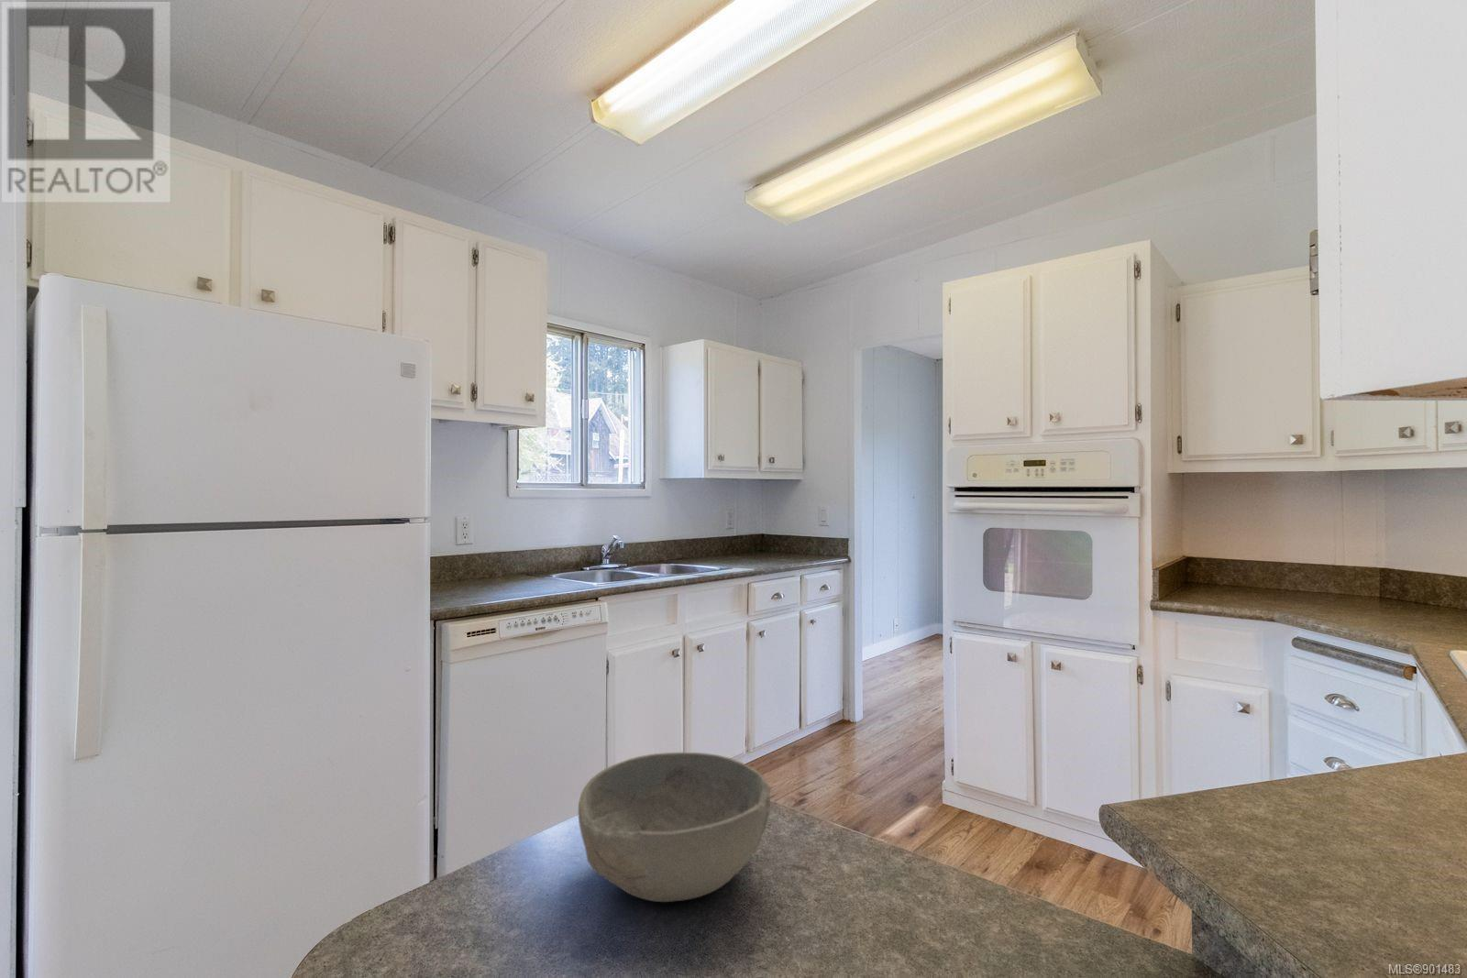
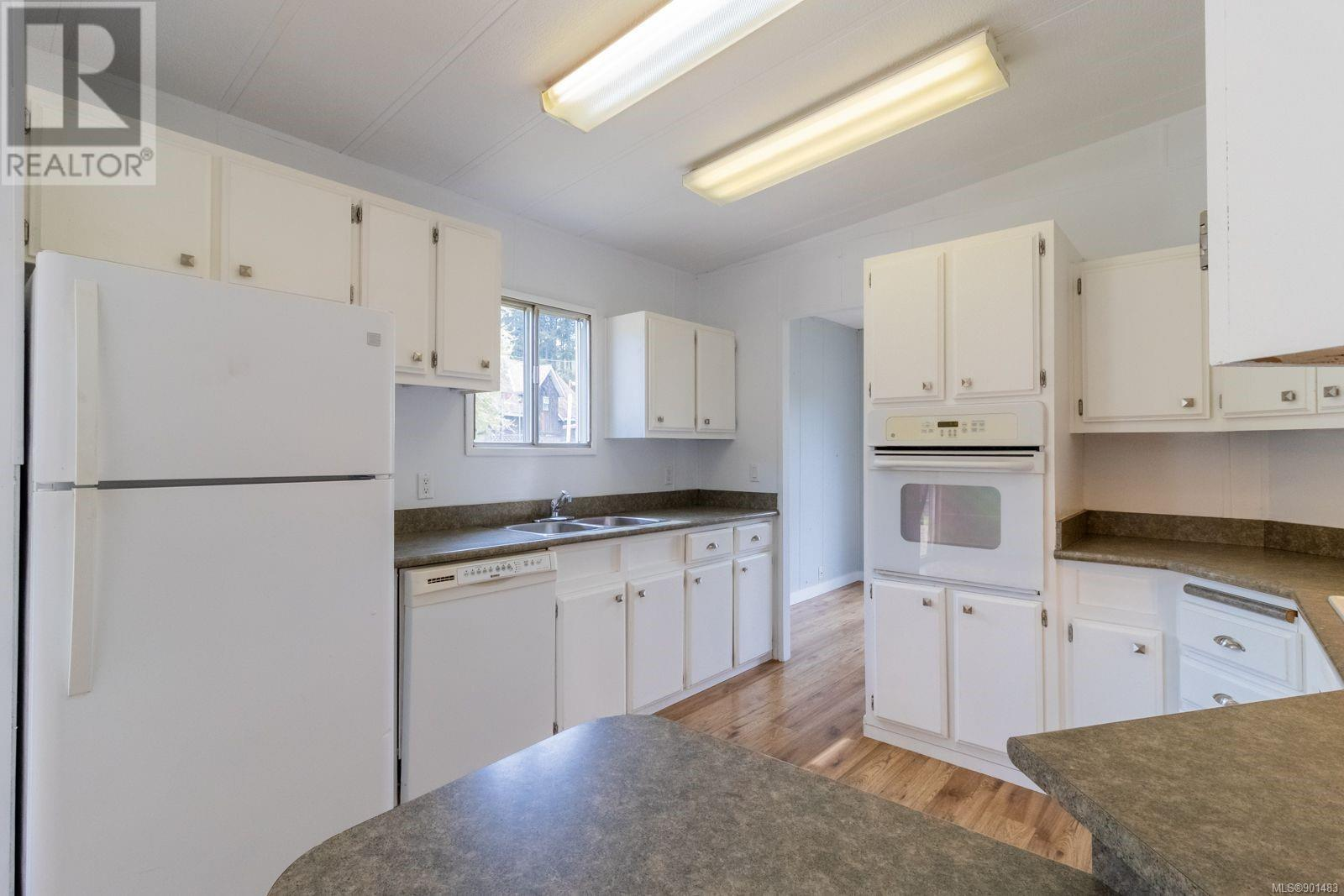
- bowl [577,752,772,903]
